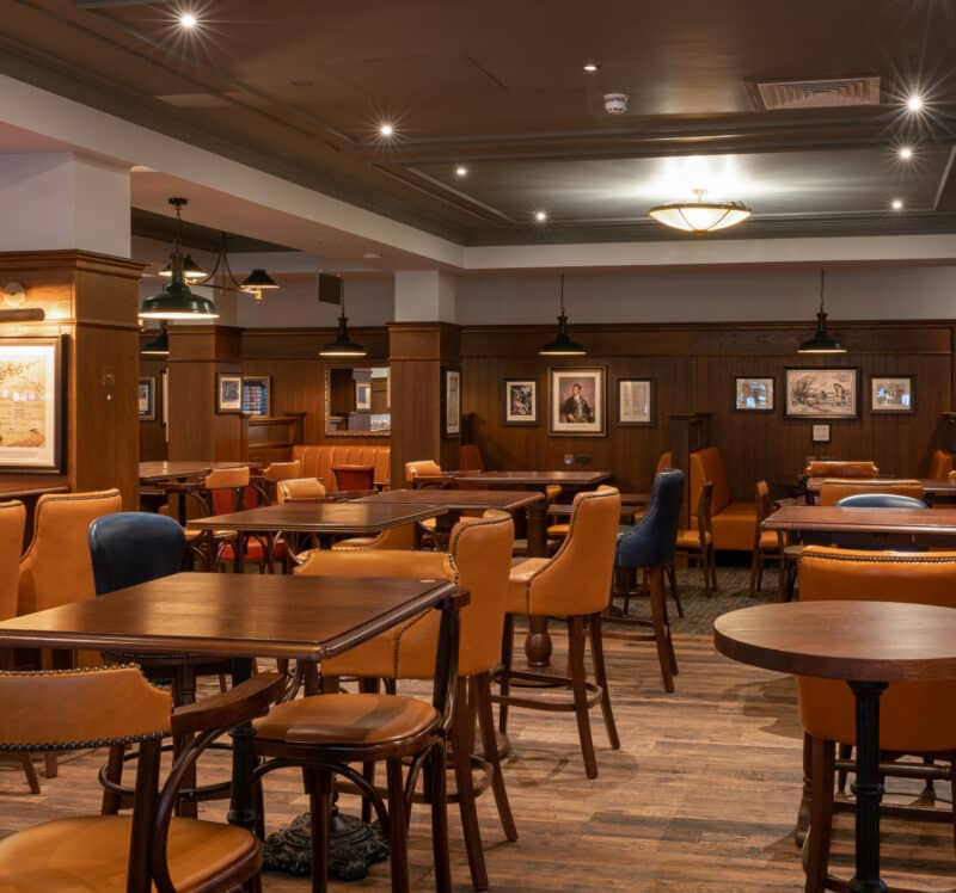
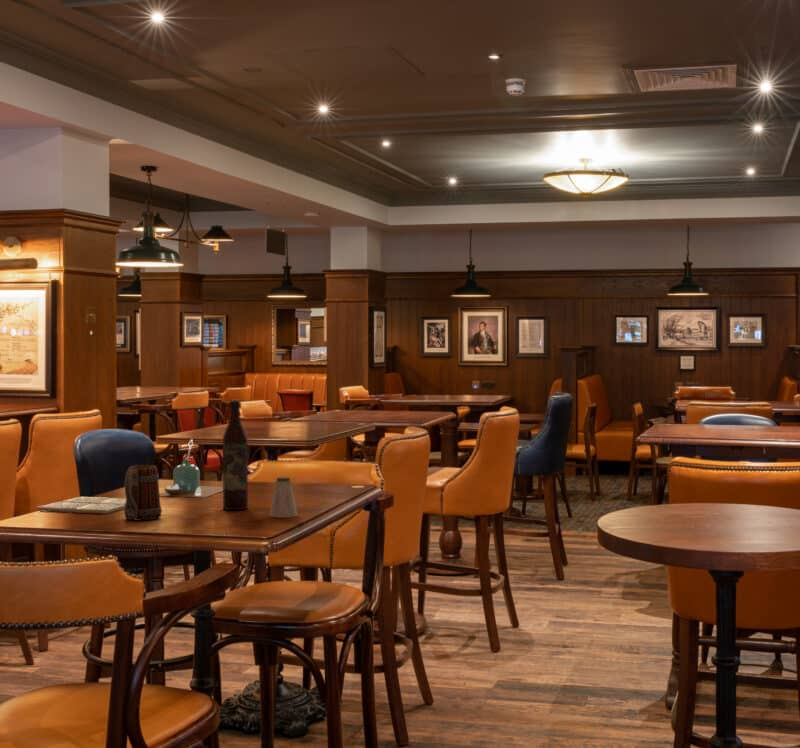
+ wine bottle [222,399,249,511]
+ drink coaster [35,496,126,515]
+ saltshaker [269,476,298,519]
+ candle [159,438,223,499]
+ beer mug [123,464,163,521]
